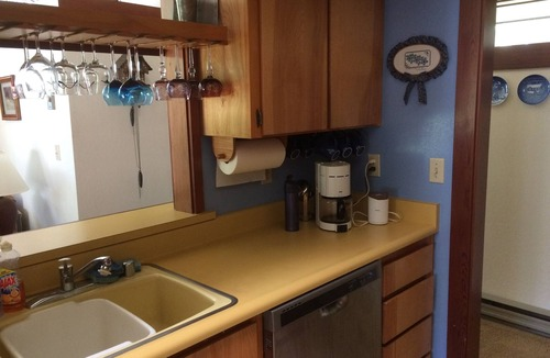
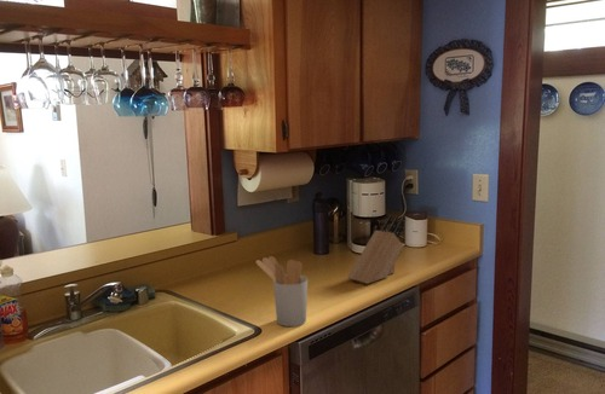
+ utensil holder [255,255,309,328]
+ knife block [346,214,407,285]
